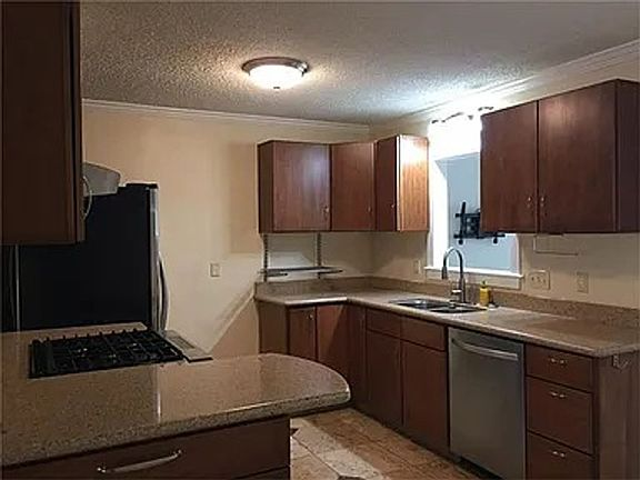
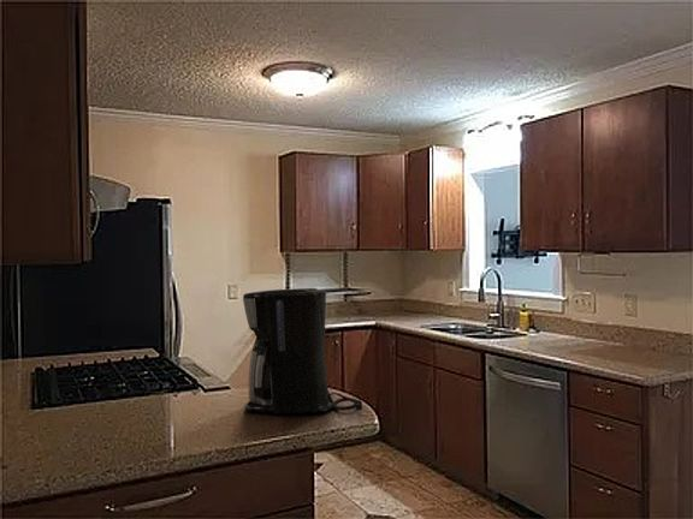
+ coffee maker [242,287,363,416]
